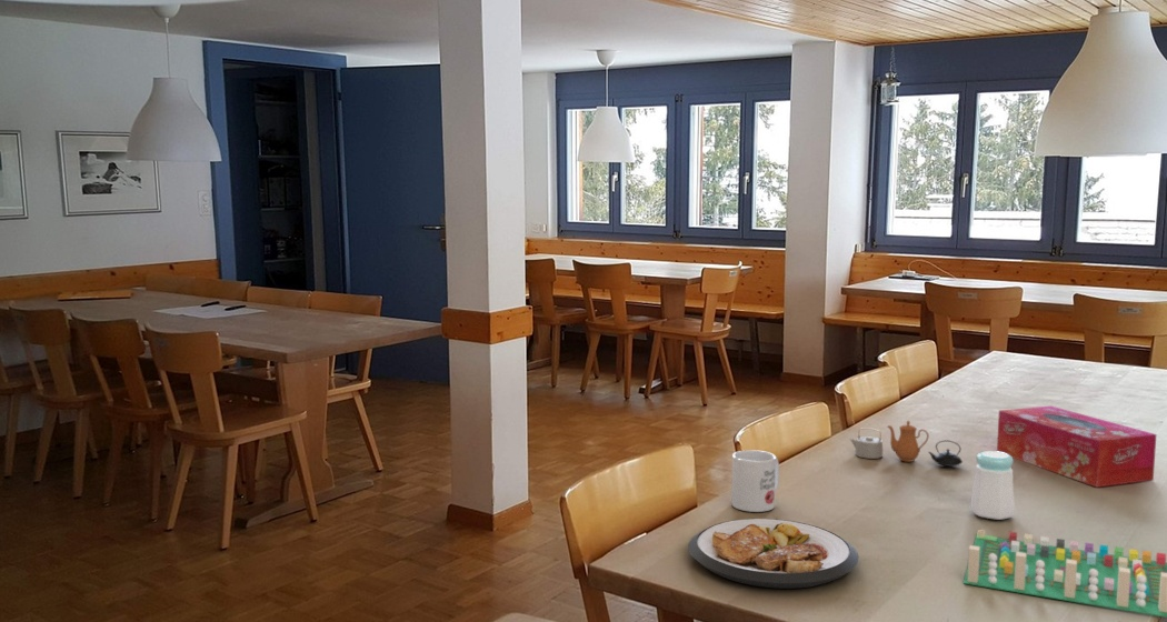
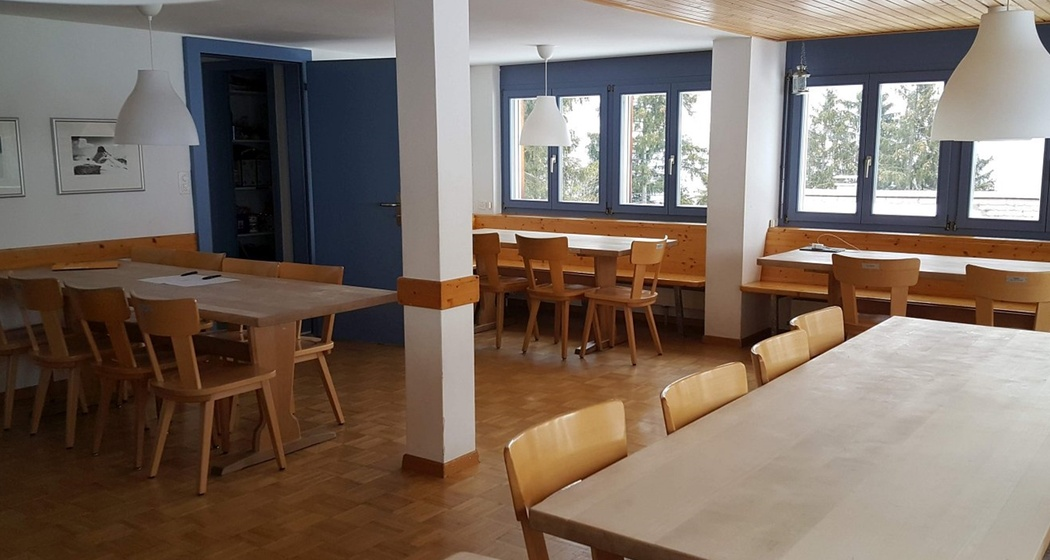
- plate [687,518,860,590]
- teapot [848,420,964,468]
- mug [730,449,780,513]
- board game [962,529,1167,619]
- salt shaker [969,450,1016,521]
- tissue box [996,404,1157,489]
